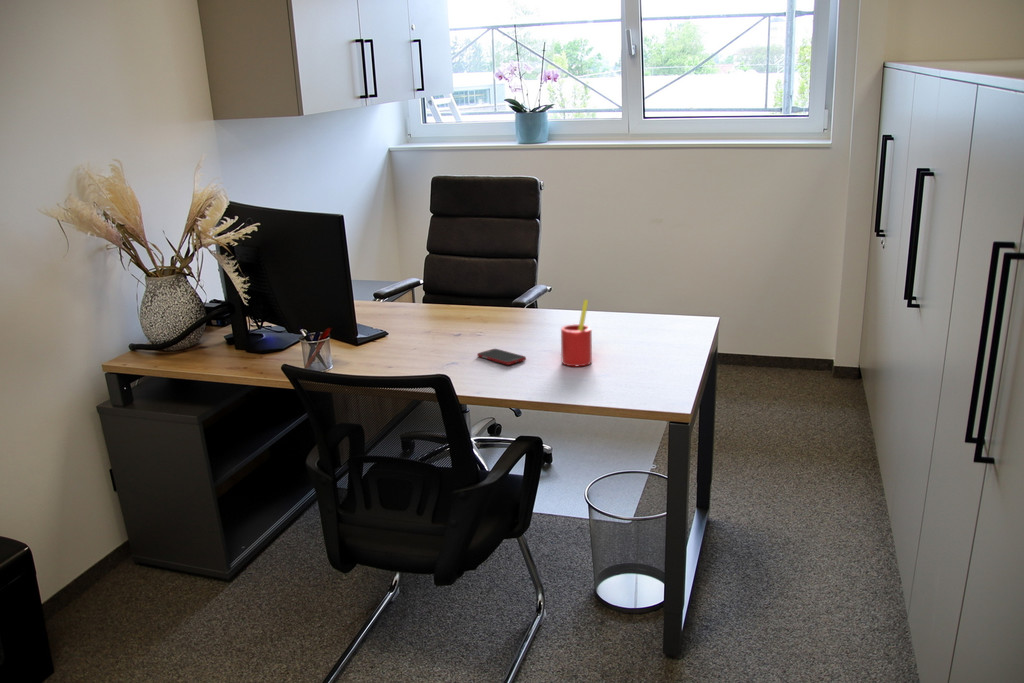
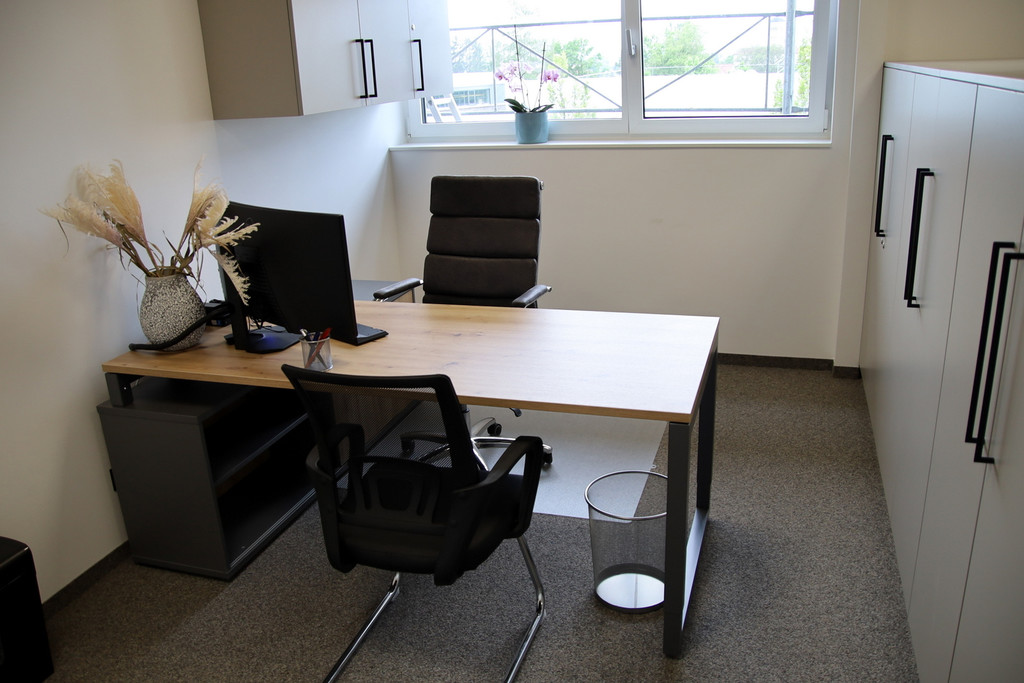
- straw [560,299,593,367]
- cell phone [476,348,527,366]
